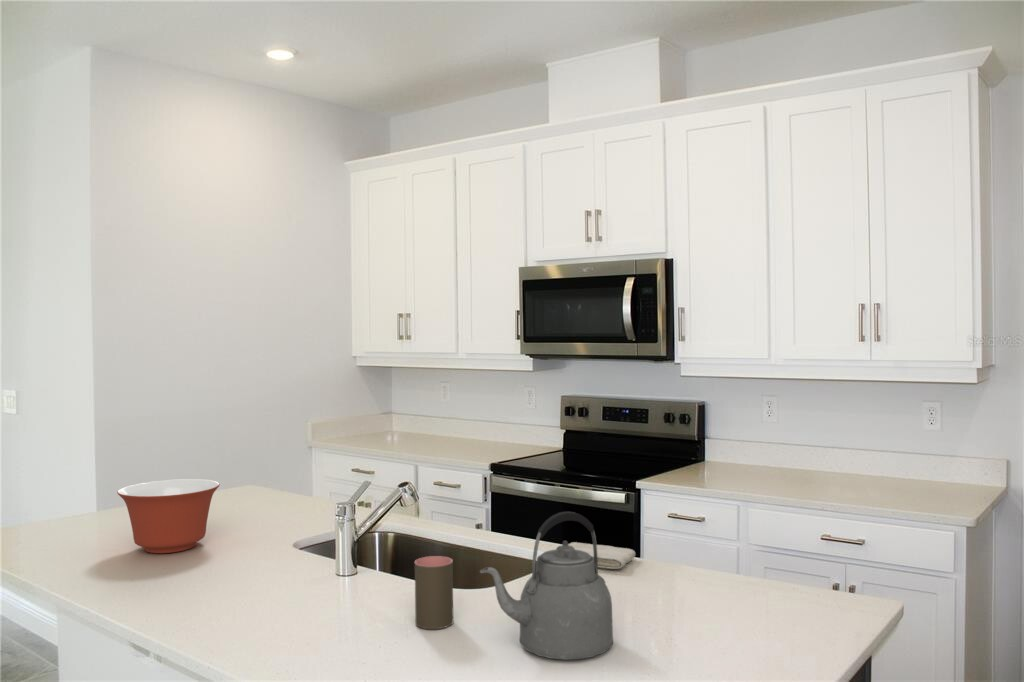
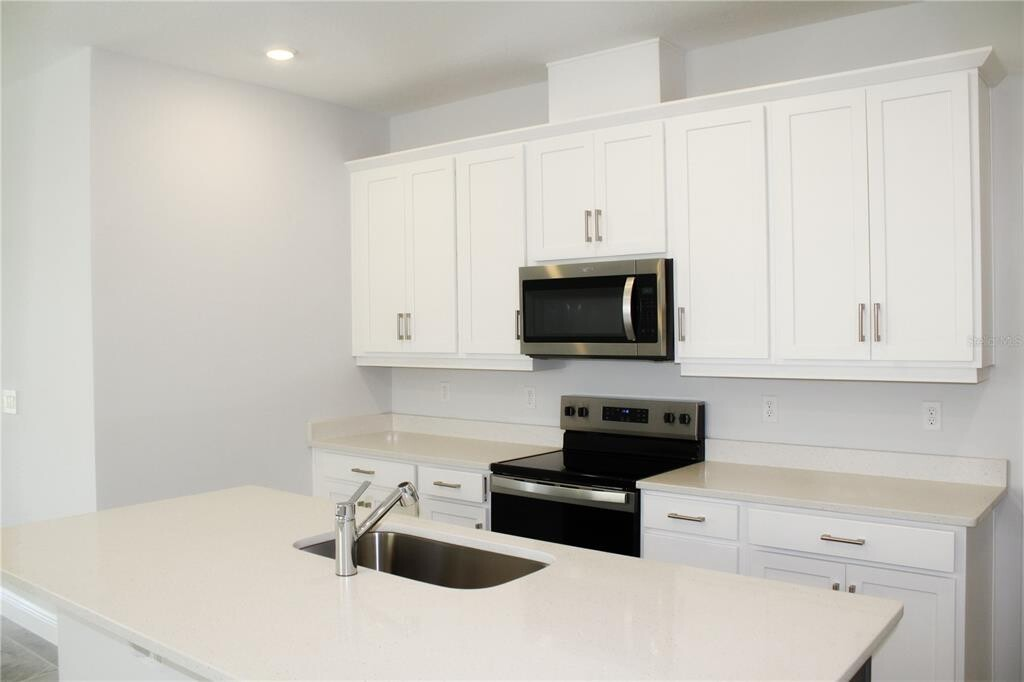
- washcloth [568,541,637,570]
- mixing bowl [116,478,221,554]
- kettle [479,511,614,661]
- cup [414,555,454,630]
